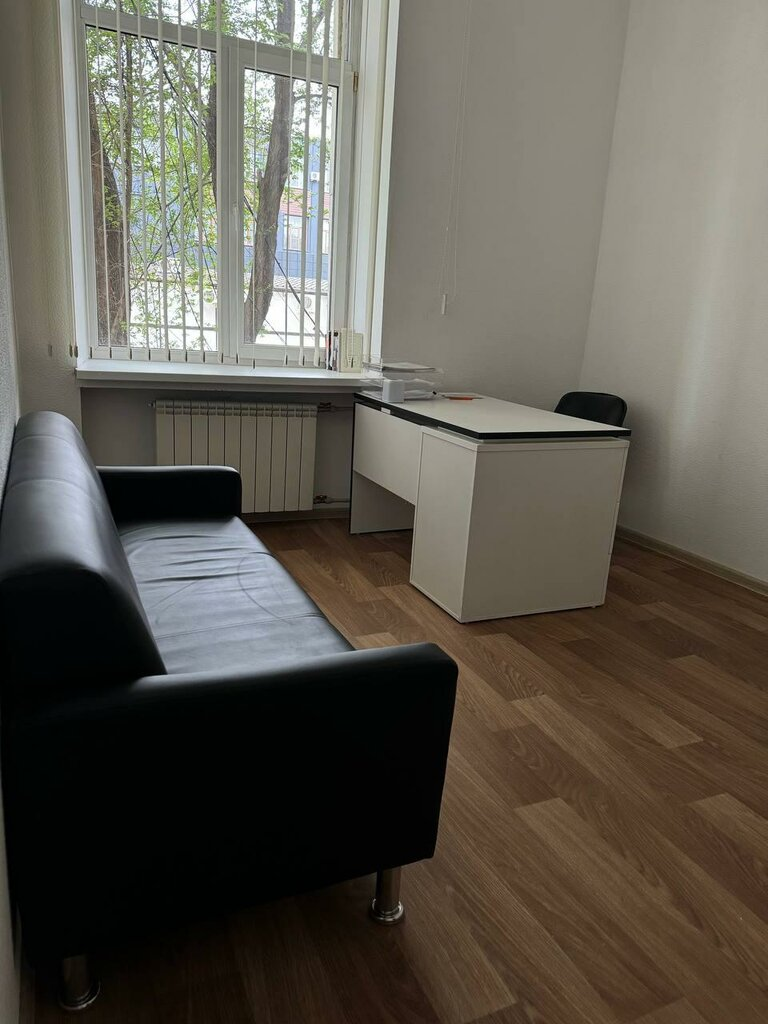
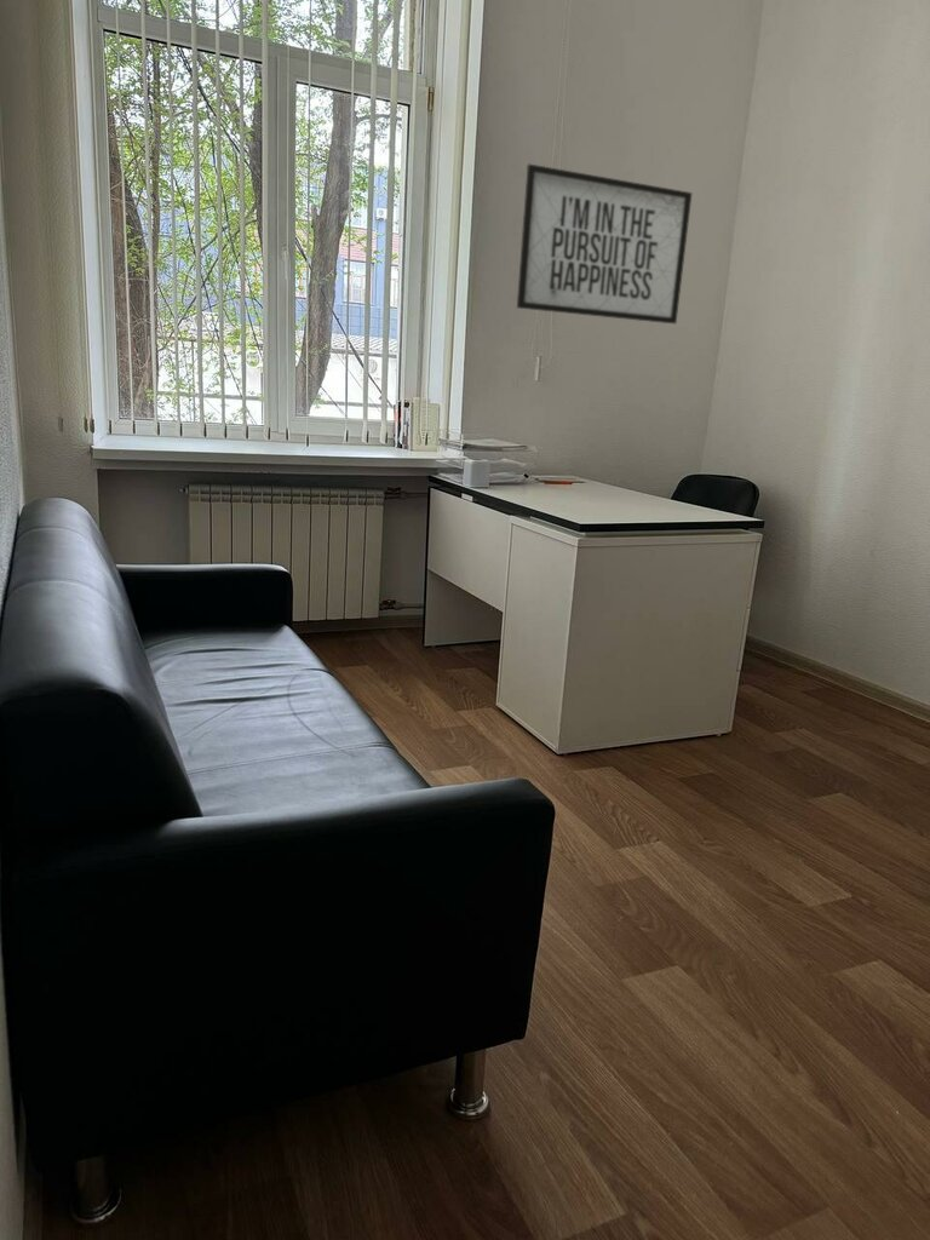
+ mirror [516,163,694,325]
